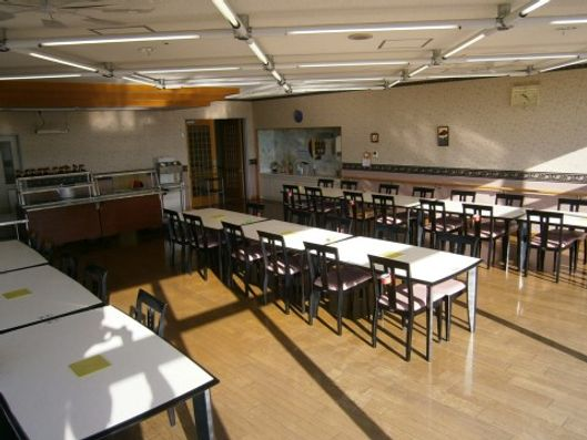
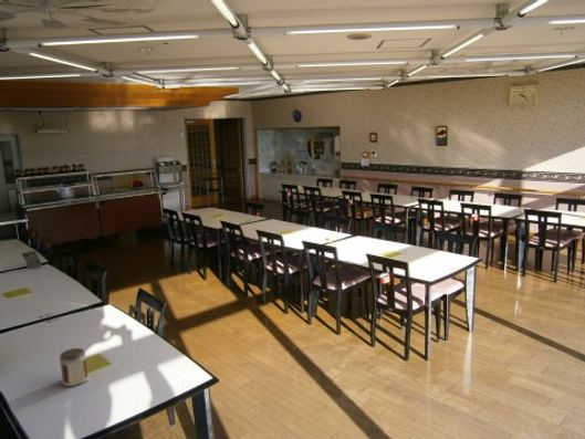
+ napkin holder [21,250,43,270]
+ jar [59,347,90,387]
